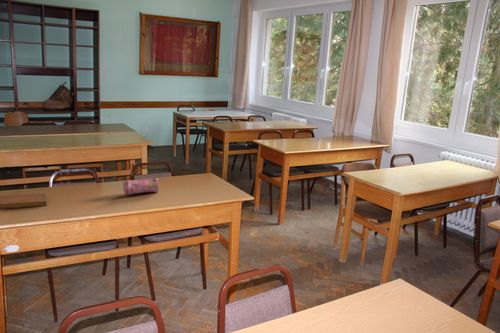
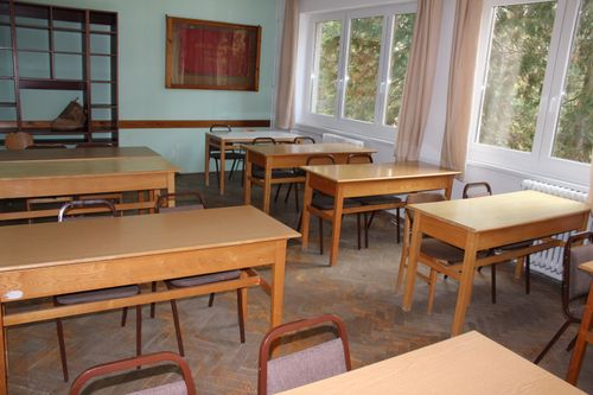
- notebook [0,192,48,210]
- pencil case [122,177,160,196]
